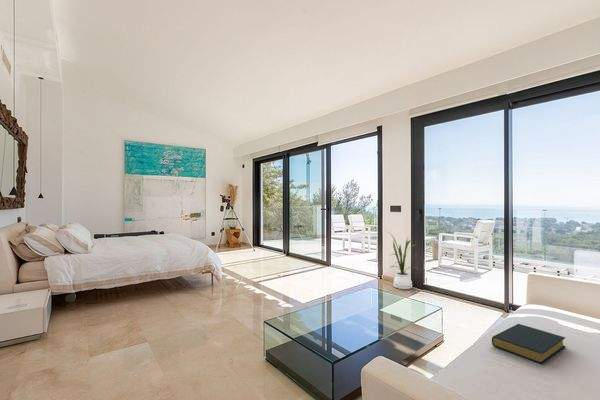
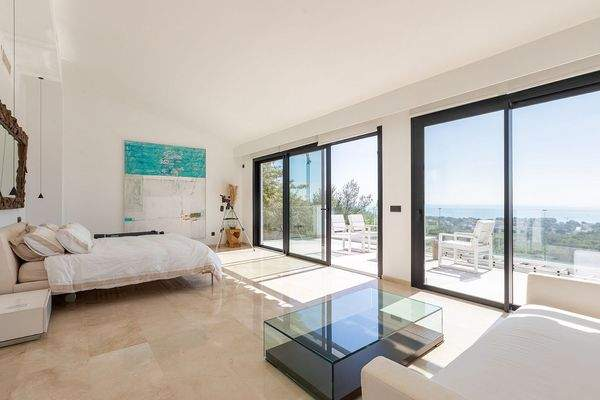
- house plant [384,230,420,290]
- hardback book [491,323,567,365]
